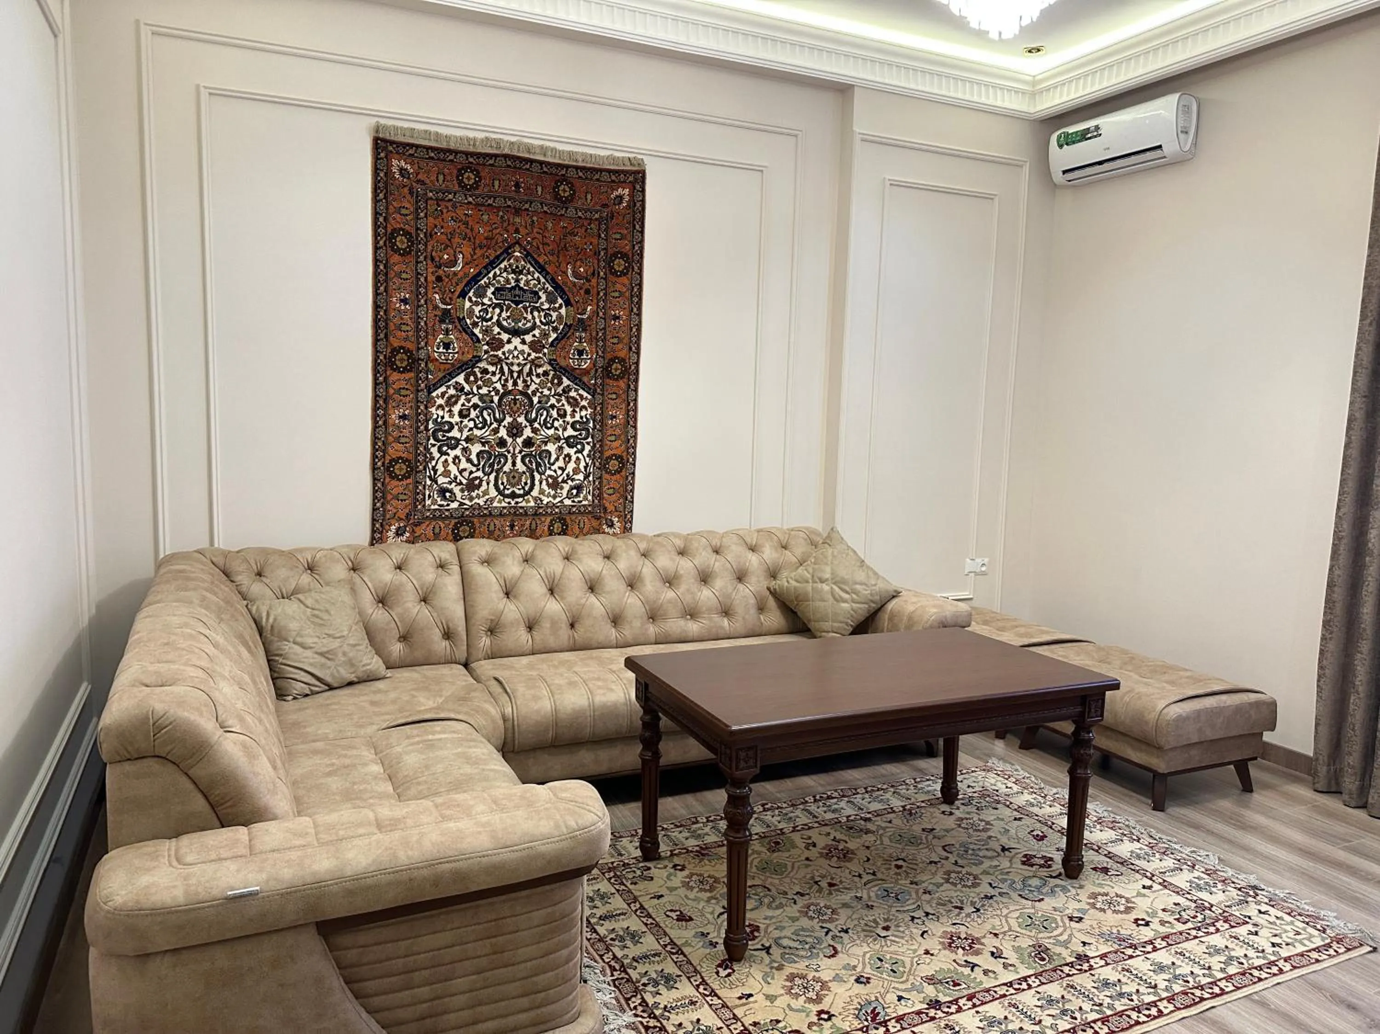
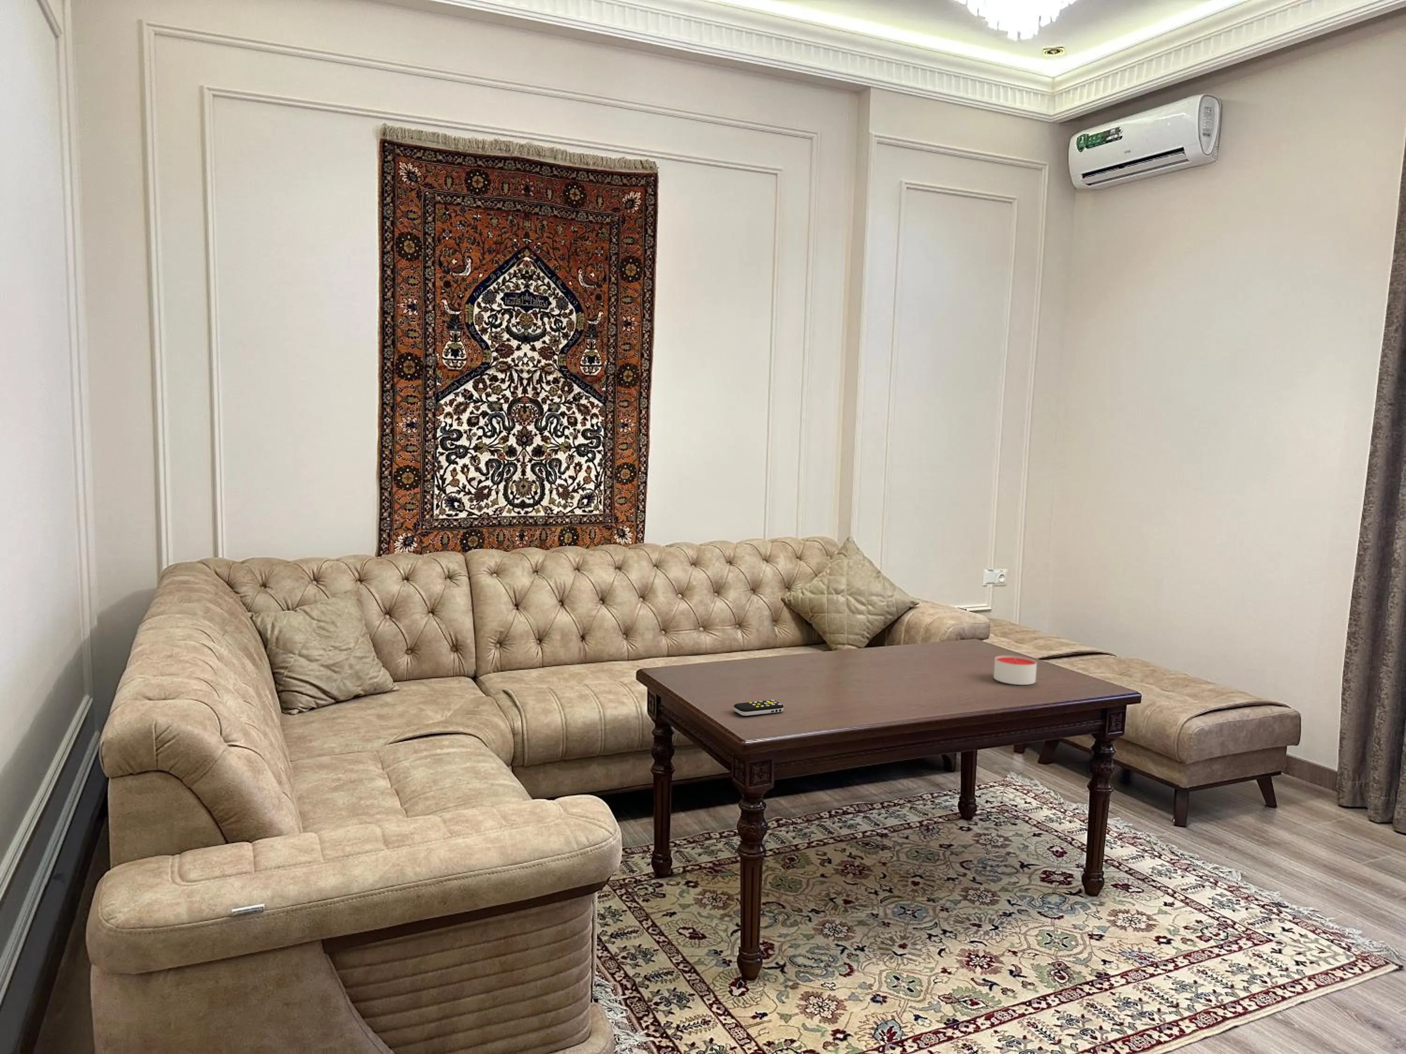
+ candle [993,655,1037,685]
+ remote control [734,700,784,716]
